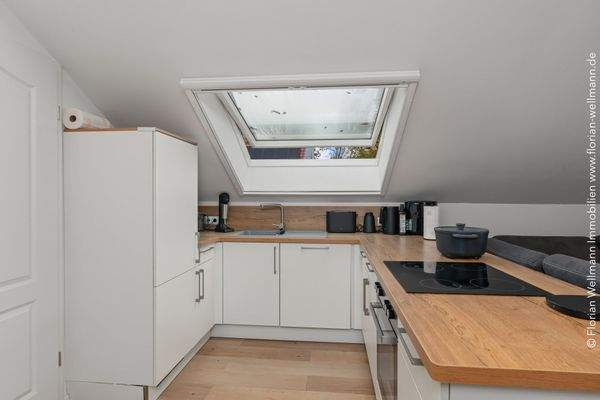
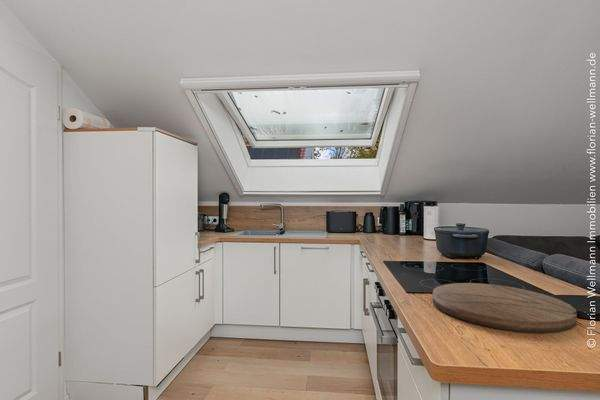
+ cutting board [432,282,578,334]
